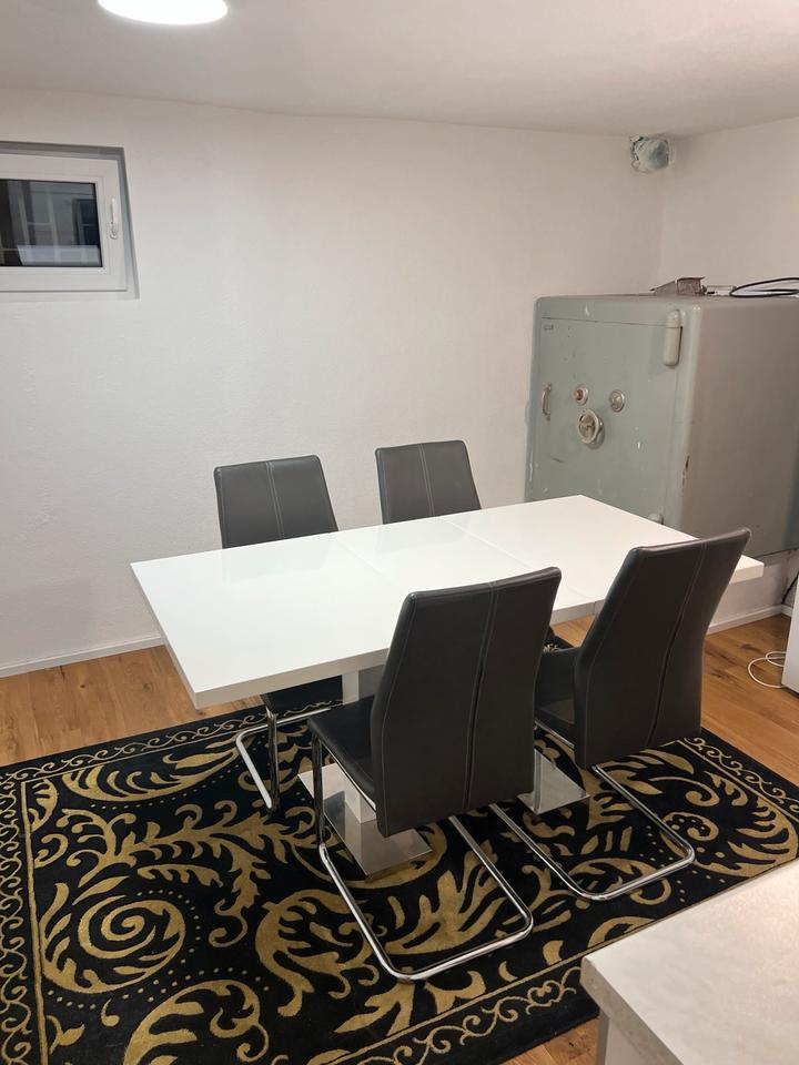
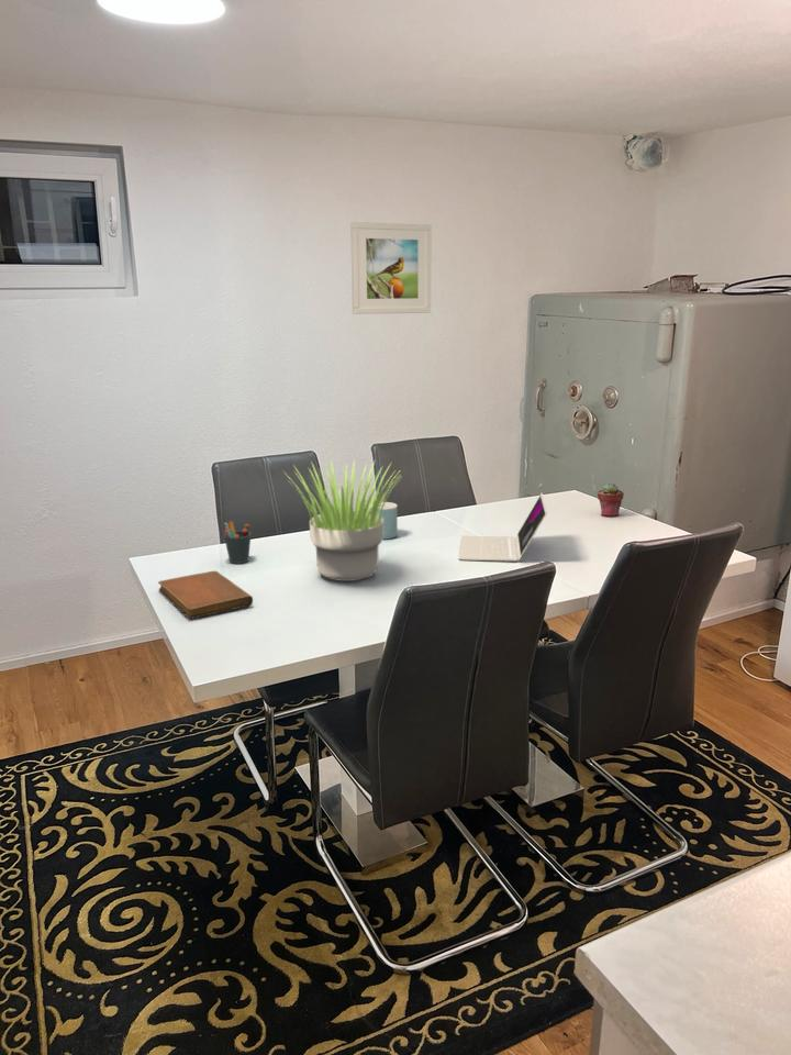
+ mug [370,501,399,541]
+ notebook [157,569,254,620]
+ potted succulent [597,481,625,518]
+ pen holder [223,520,252,565]
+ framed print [349,221,432,315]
+ potted plant [280,458,401,582]
+ laptop [458,491,548,563]
